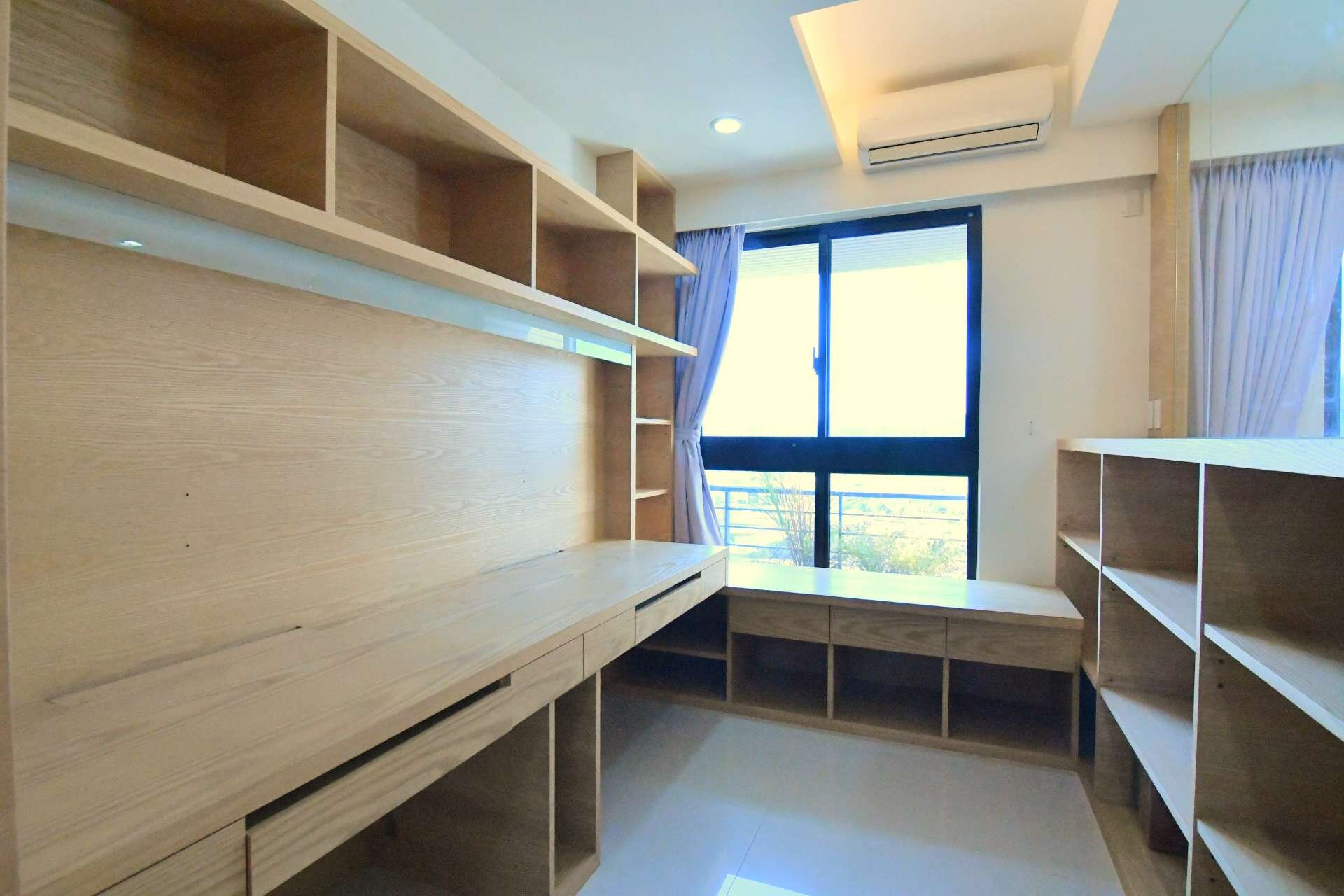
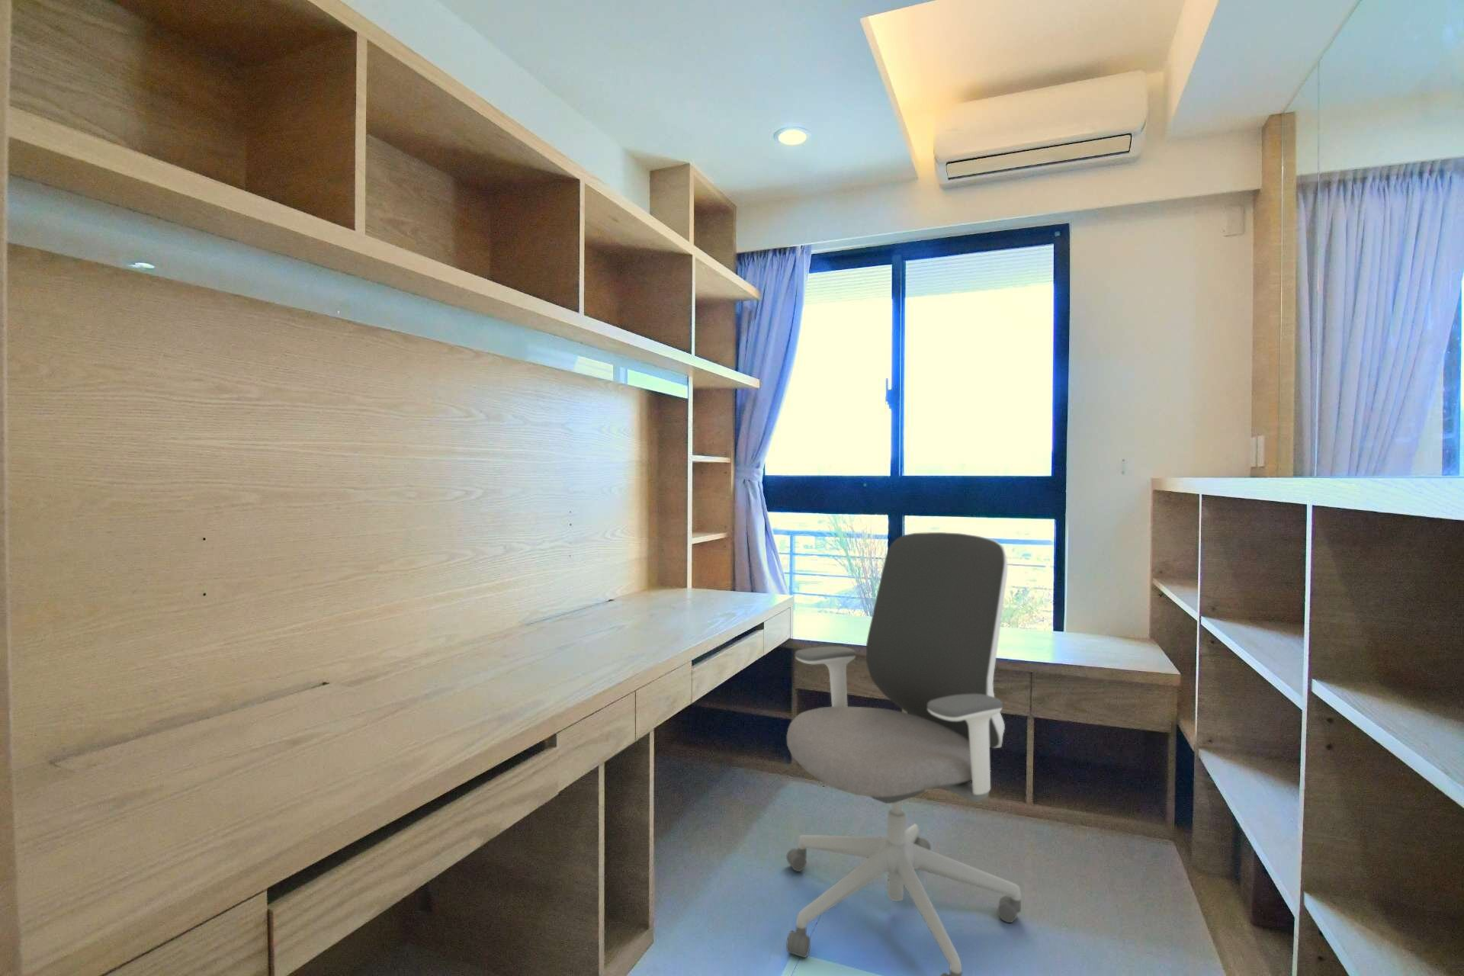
+ office chair [785,532,1022,976]
